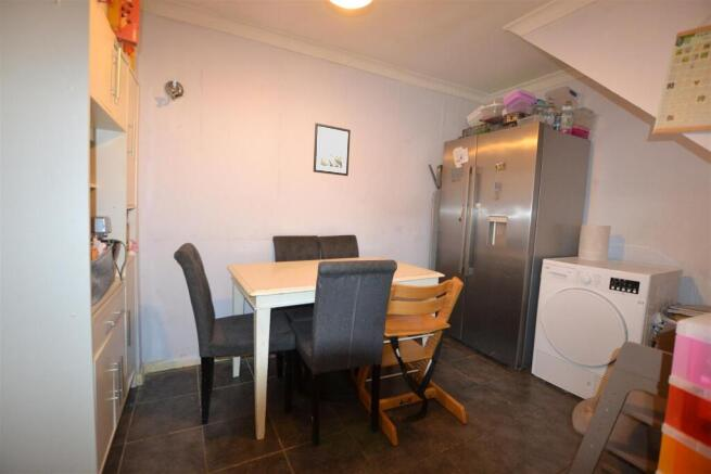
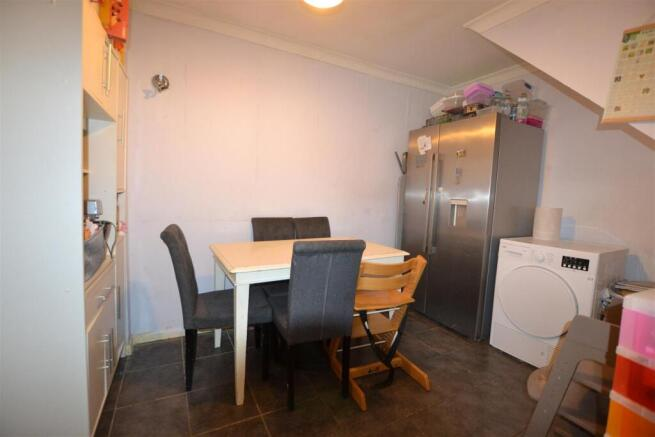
- wall art [313,123,352,177]
